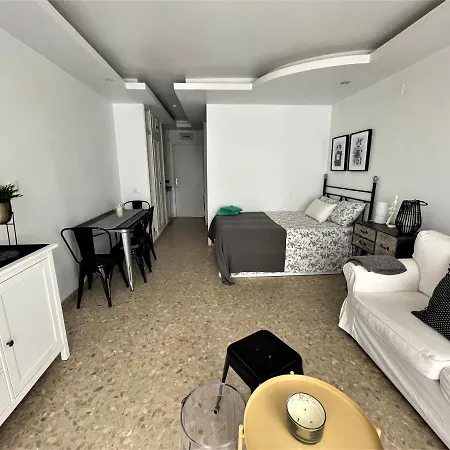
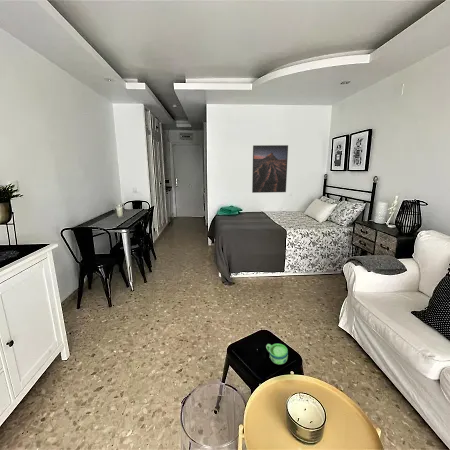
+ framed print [251,144,289,194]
+ cup [265,343,289,366]
